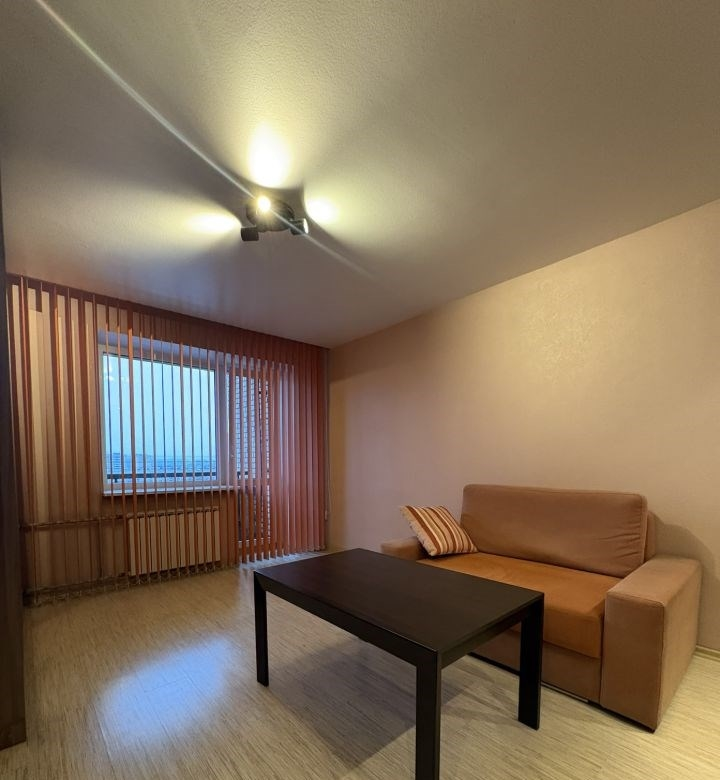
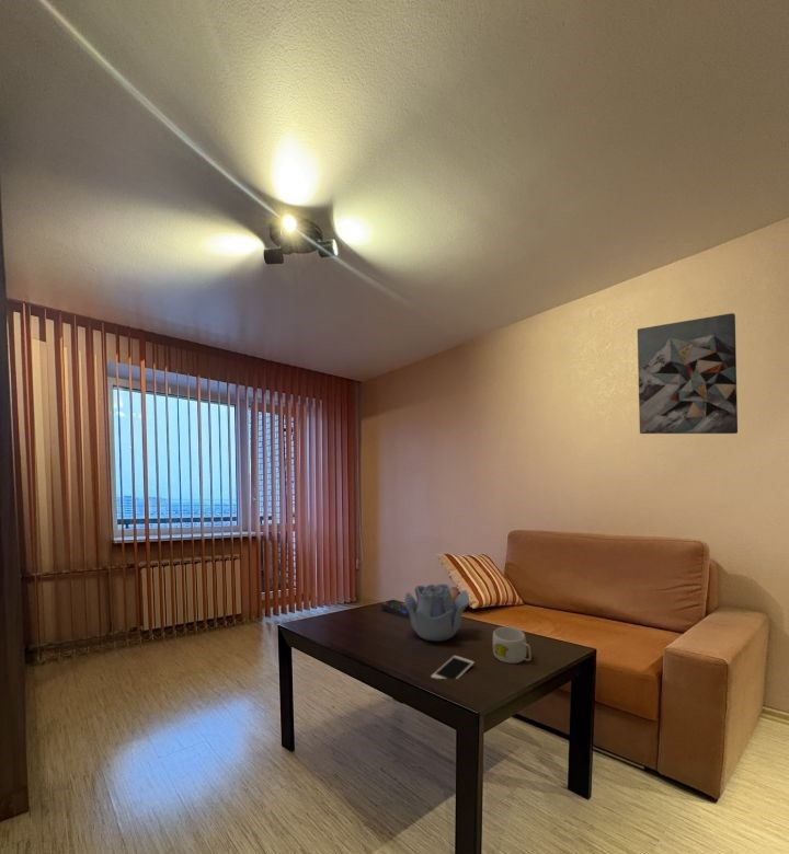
+ mug [492,626,533,665]
+ remote control [380,599,411,620]
+ wall art [637,312,739,435]
+ cell phone [430,655,476,680]
+ decorative bowl [402,582,470,643]
